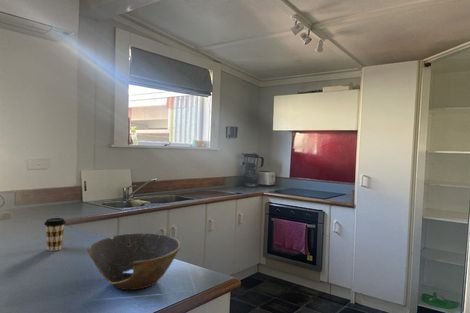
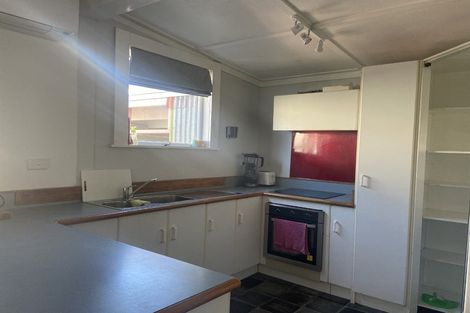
- bowl [86,232,182,291]
- coffee cup [43,217,67,252]
